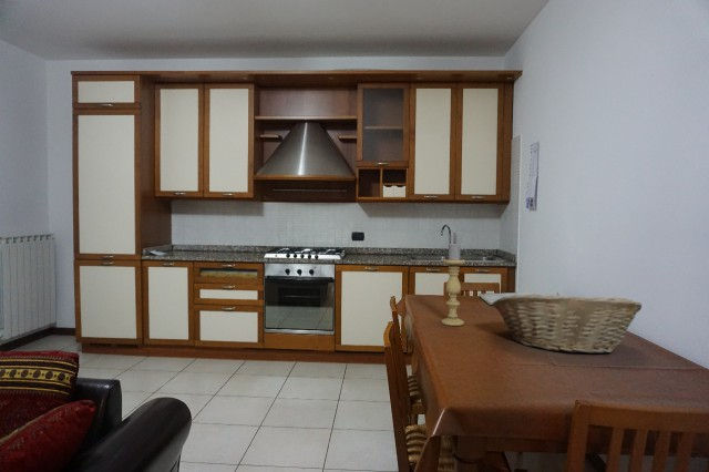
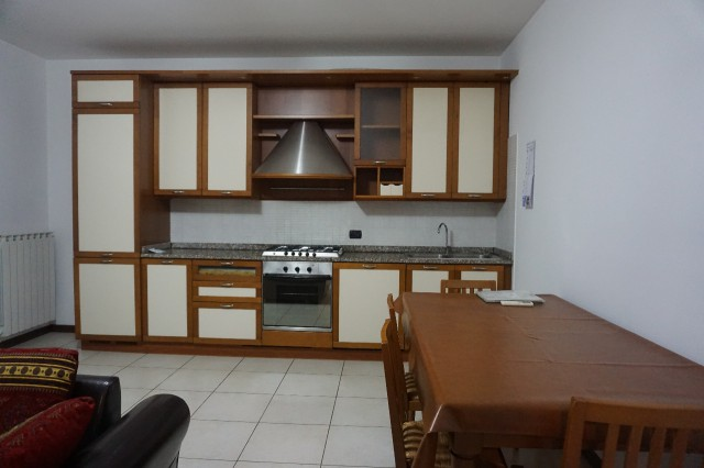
- fruit basket [492,291,643,355]
- candle holder [440,242,465,327]
